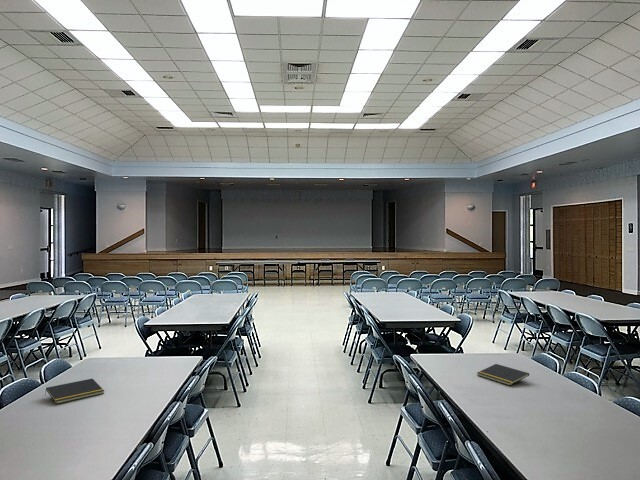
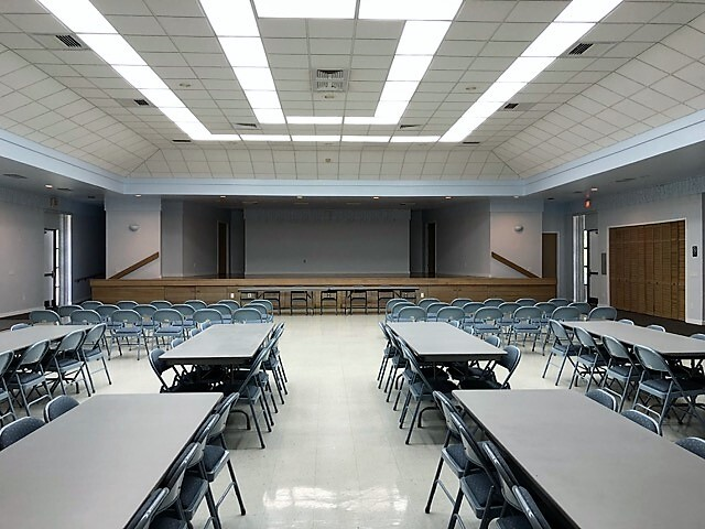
- notepad [476,363,530,386]
- notepad [44,378,105,405]
